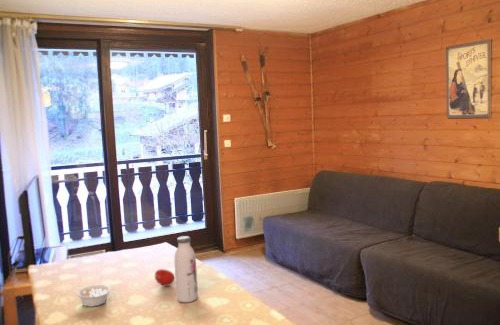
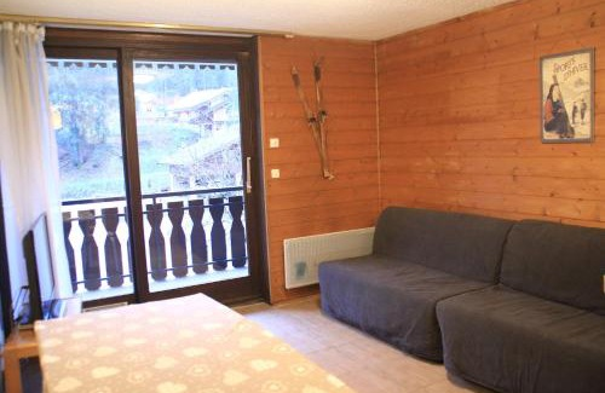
- water bottle [174,235,199,303]
- legume [76,284,112,308]
- fruit [154,268,175,287]
